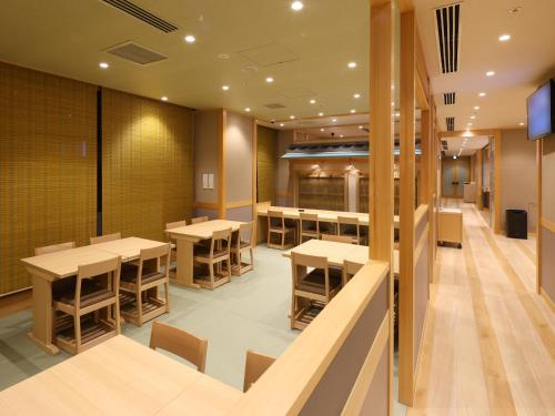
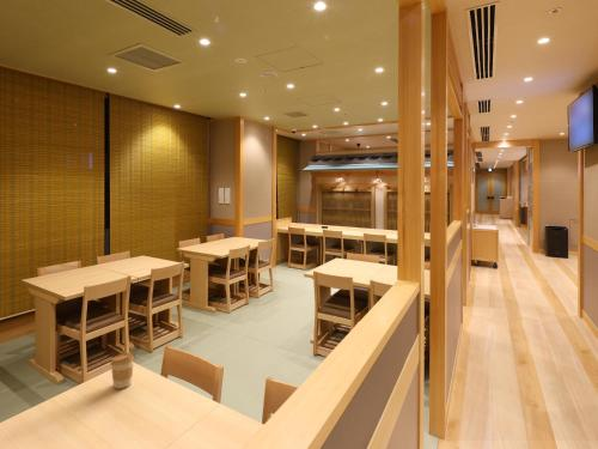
+ coffee cup [109,352,135,389]
